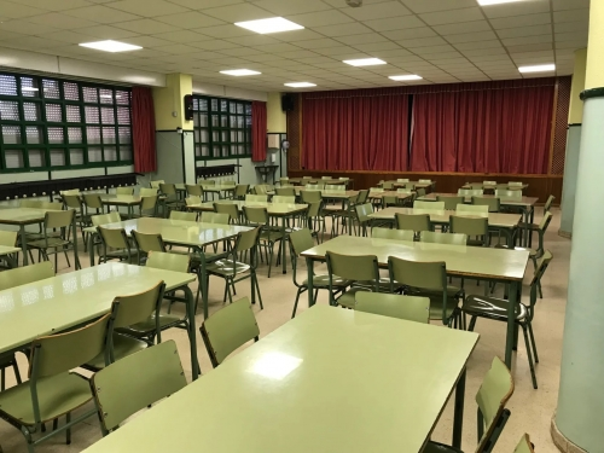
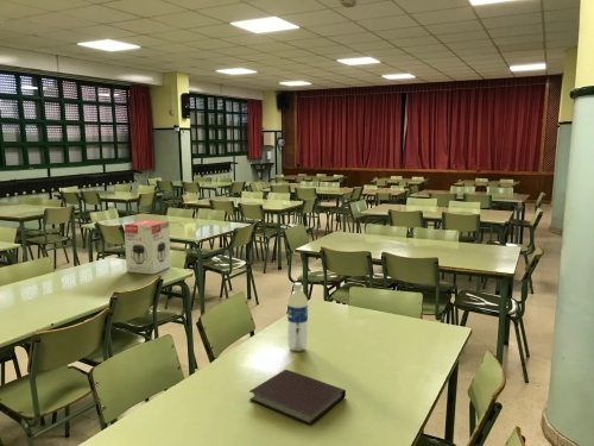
+ lunch box [124,219,172,275]
+ notebook [248,369,347,427]
+ water bottle [286,282,309,352]
